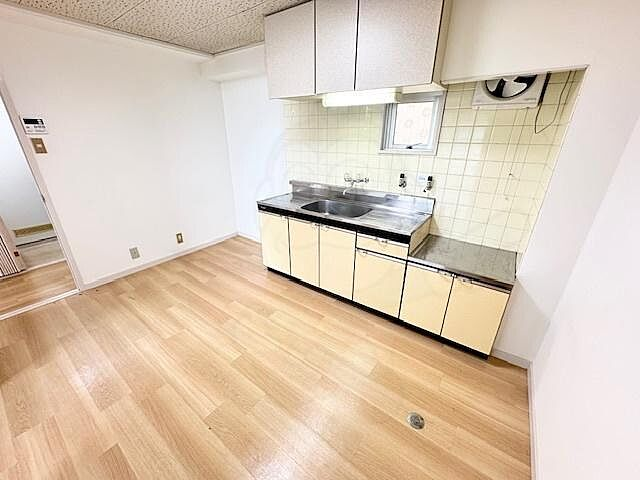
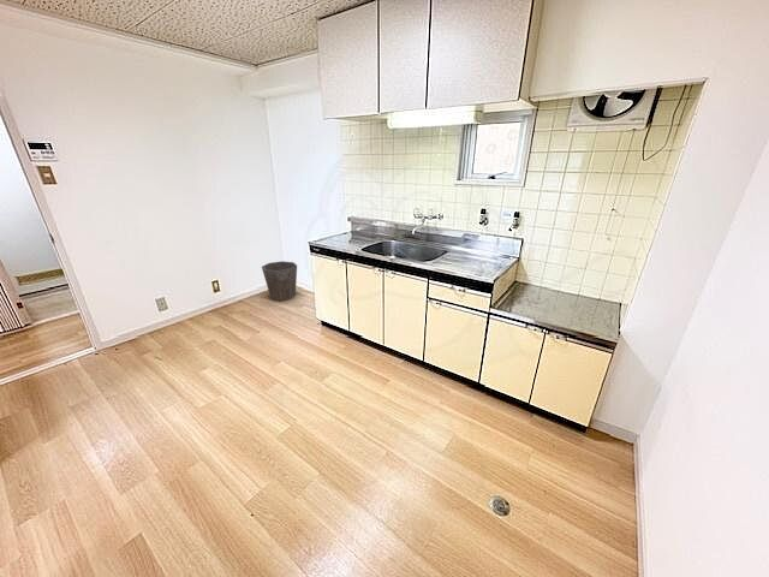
+ waste bin [261,260,298,302]
